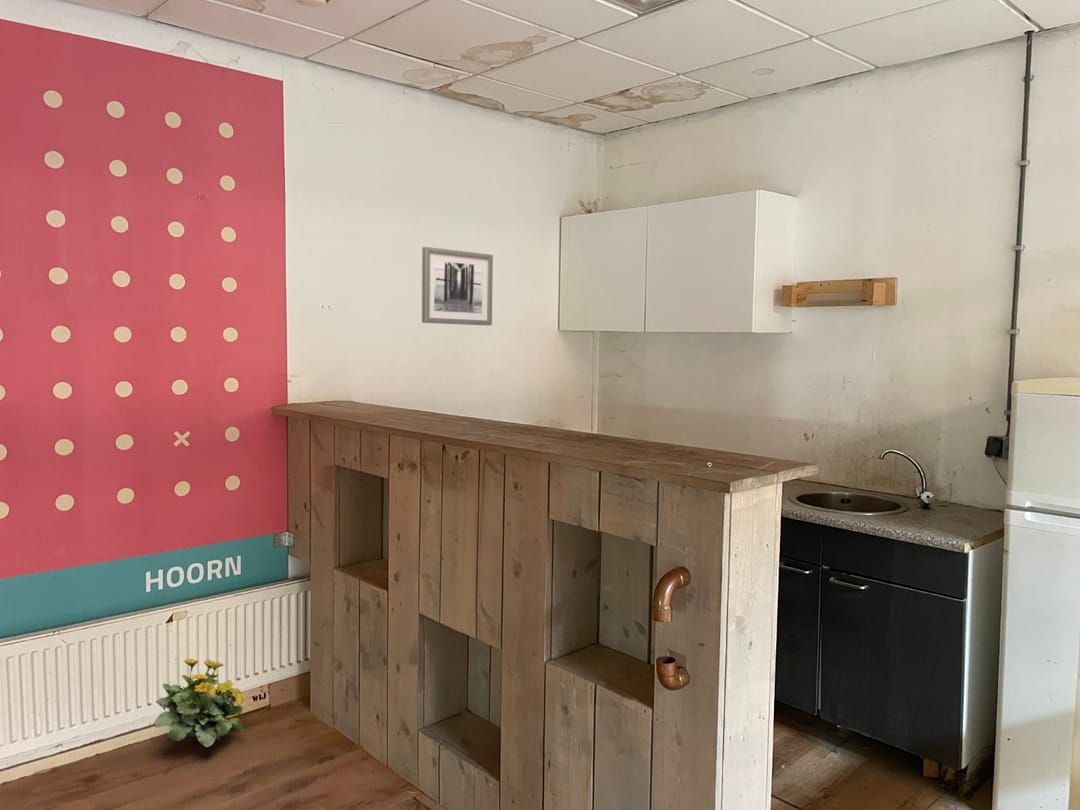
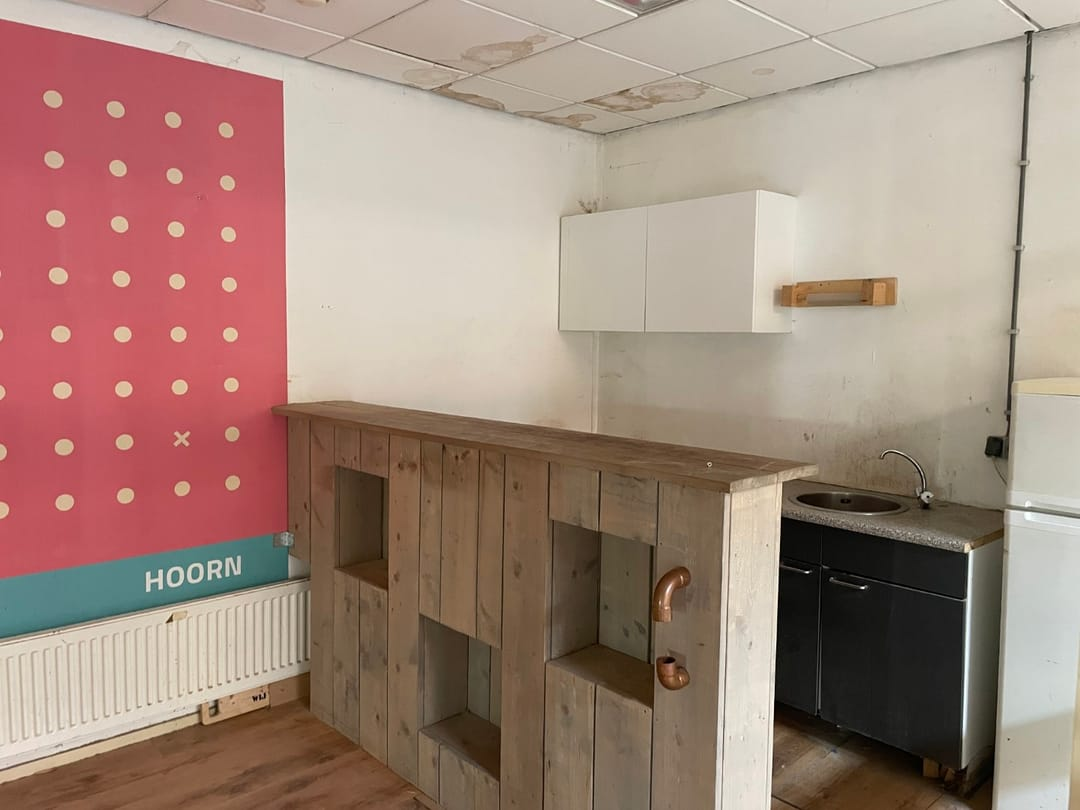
- wall art [421,246,494,327]
- flowering plant [153,657,244,748]
